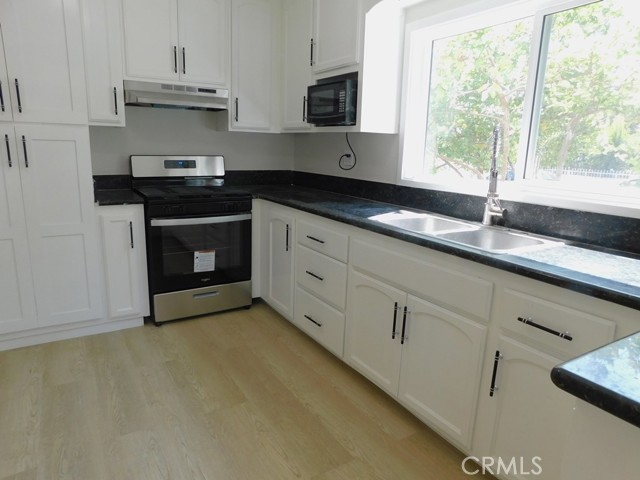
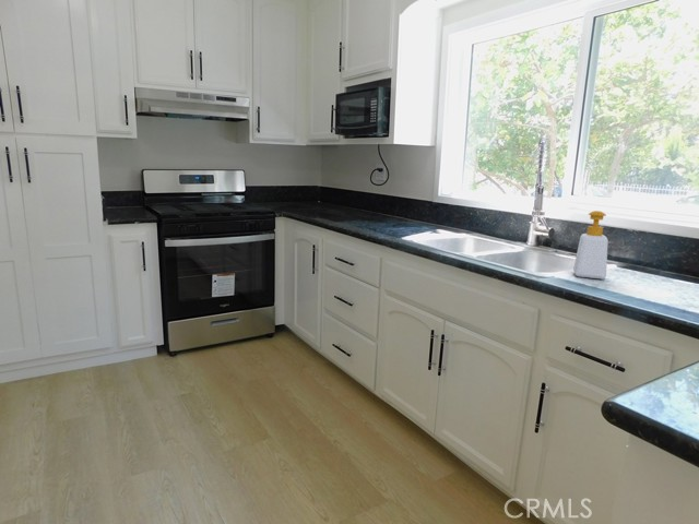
+ soap bottle [572,210,609,279]
